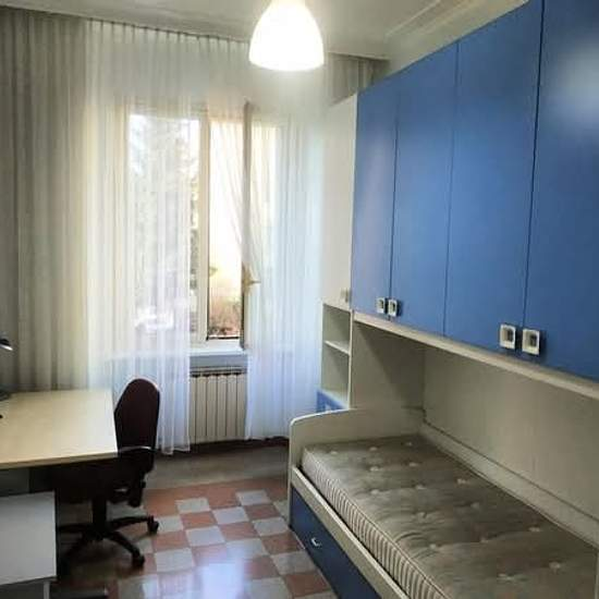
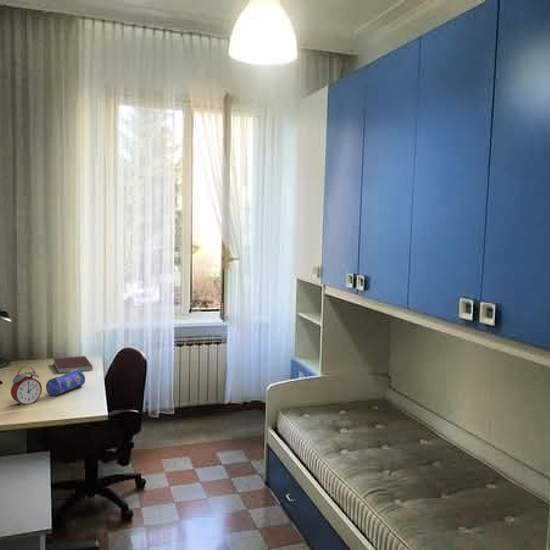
+ pencil case [45,369,86,397]
+ notebook [52,355,94,375]
+ alarm clock [10,365,43,407]
